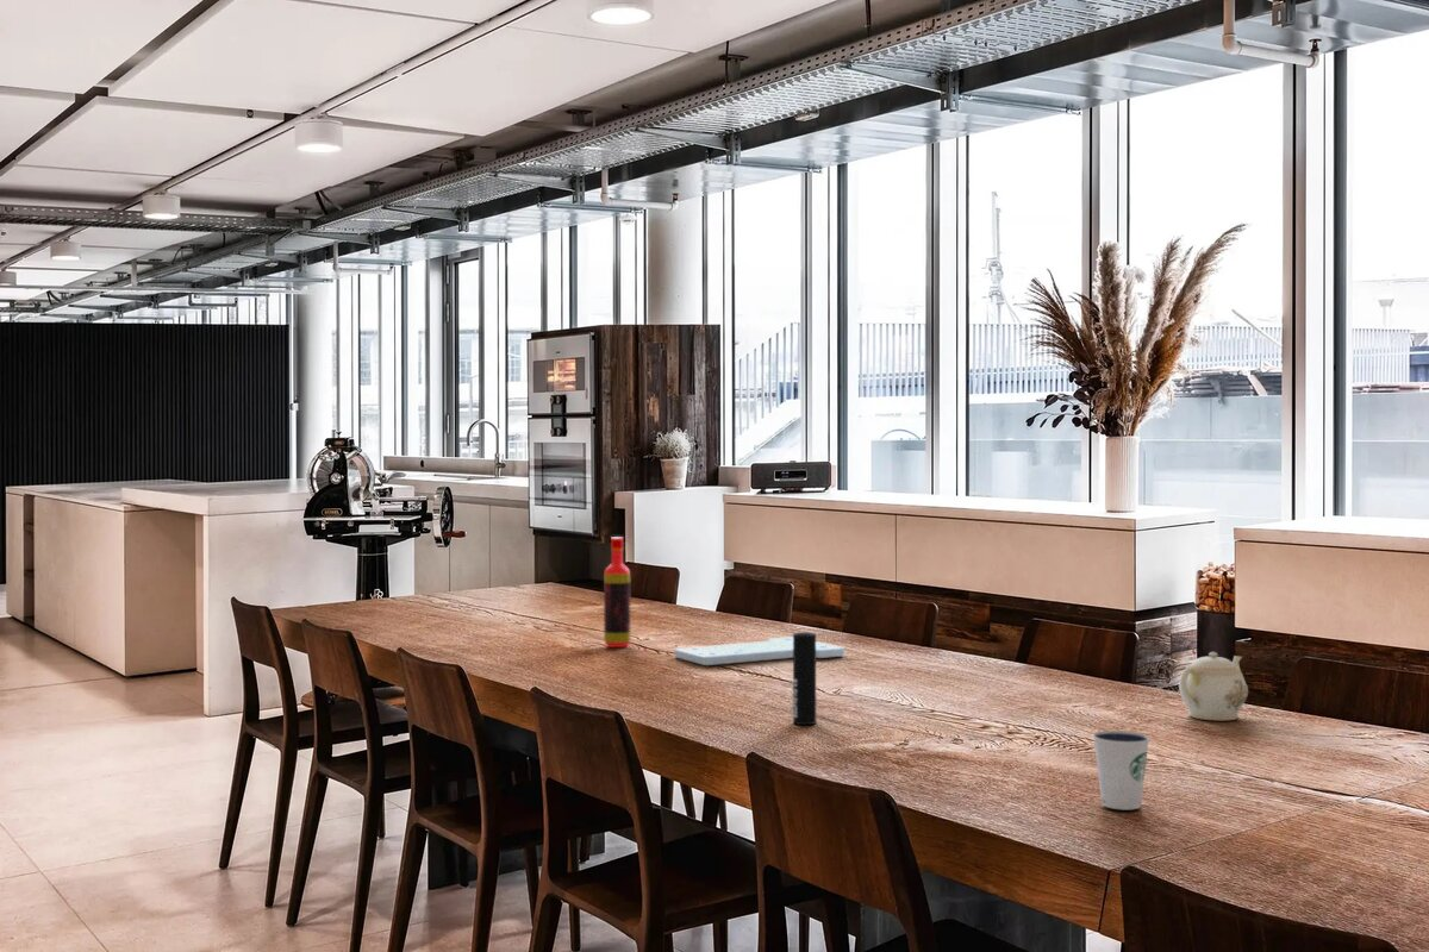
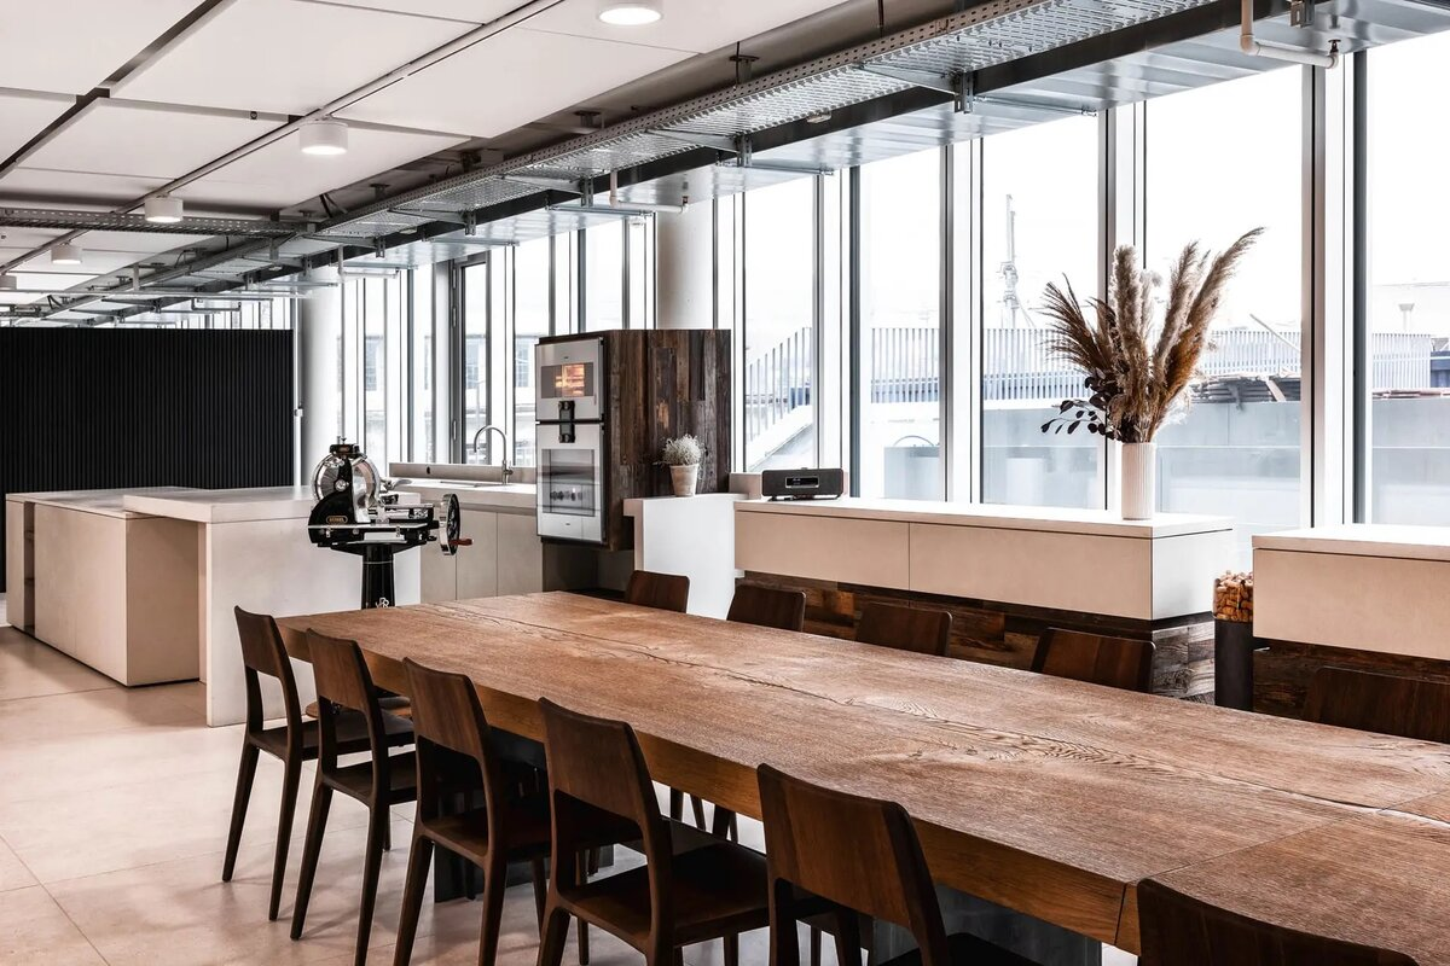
- teapot [1178,651,1249,721]
- cup [791,632,817,726]
- cutting board [674,635,845,666]
- bottle [603,536,631,649]
- dixie cup [1092,729,1152,810]
